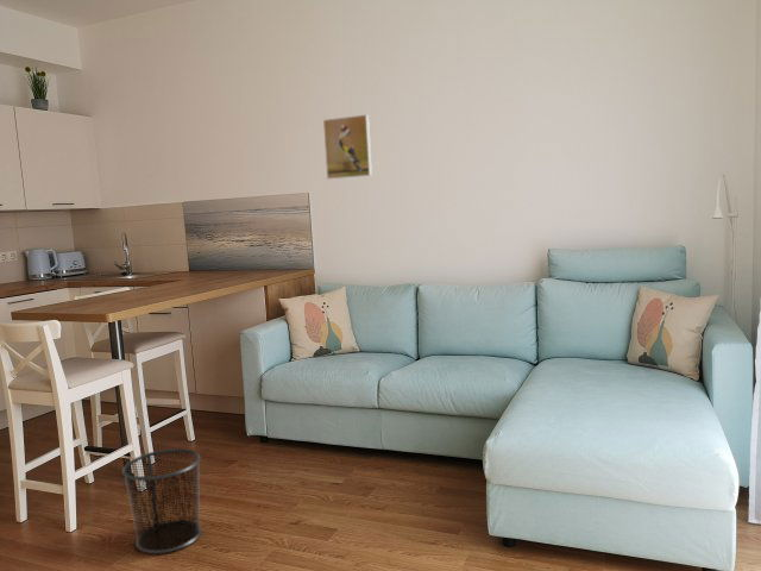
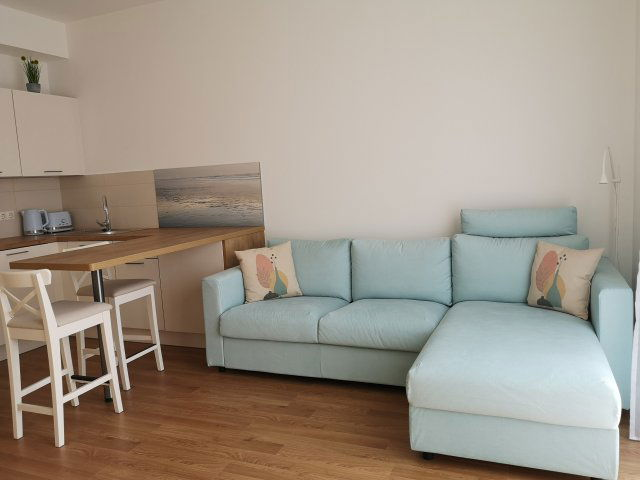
- waste bin [121,447,203,554]
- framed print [322,113,373,180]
